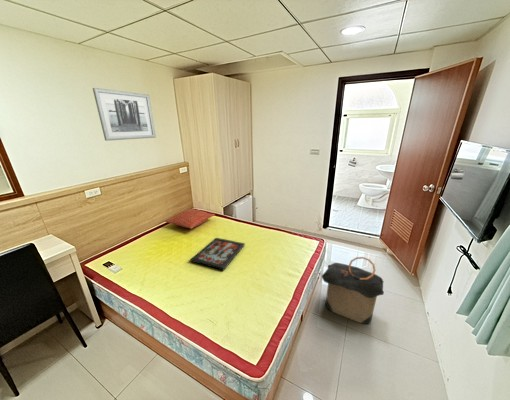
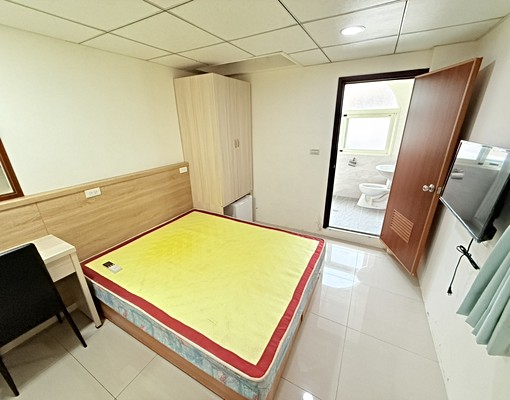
- pillow [165,208,216,230]
- wall art [92,87,157,142]
- laundry hamper [321,256,385,325]
- tray [189,237,246,272]
